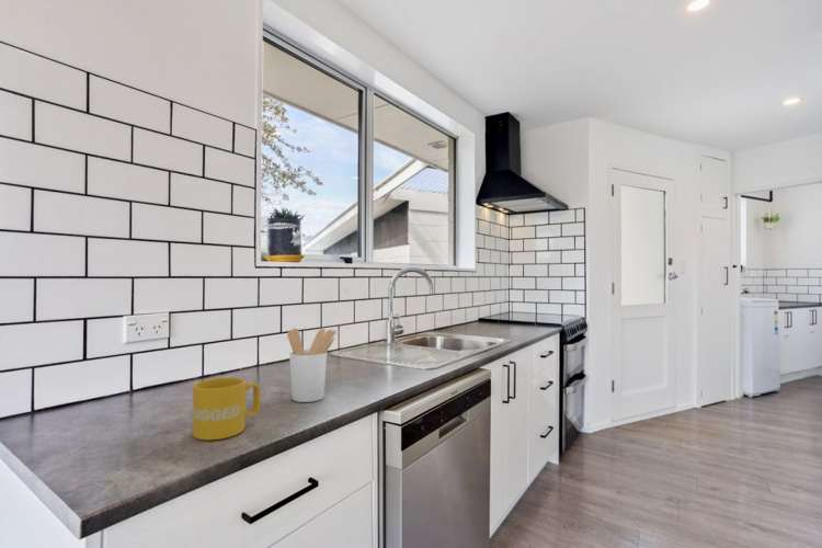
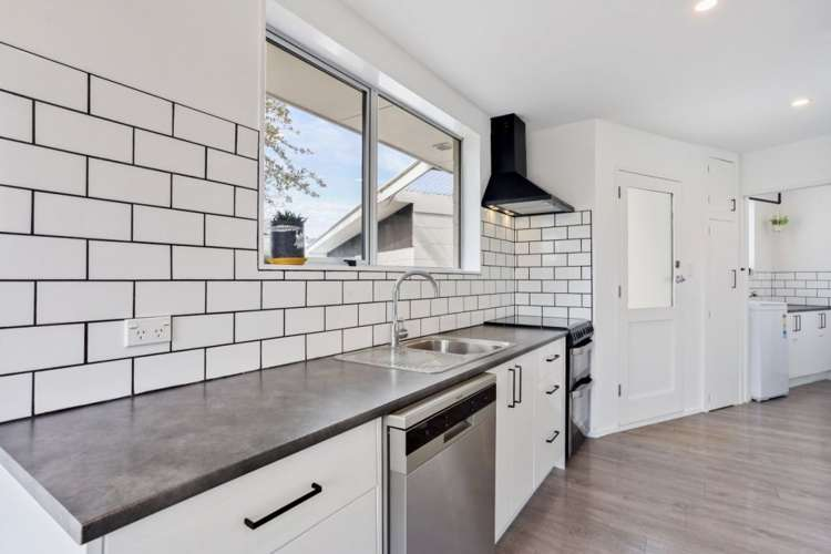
- utensil holder [286,328,338,403]
- mug [192,376,262,441]
